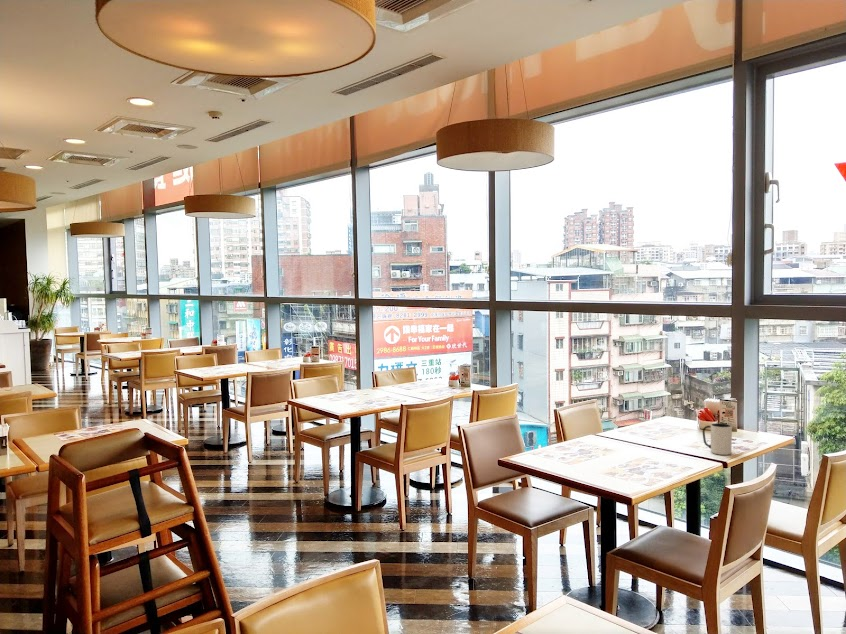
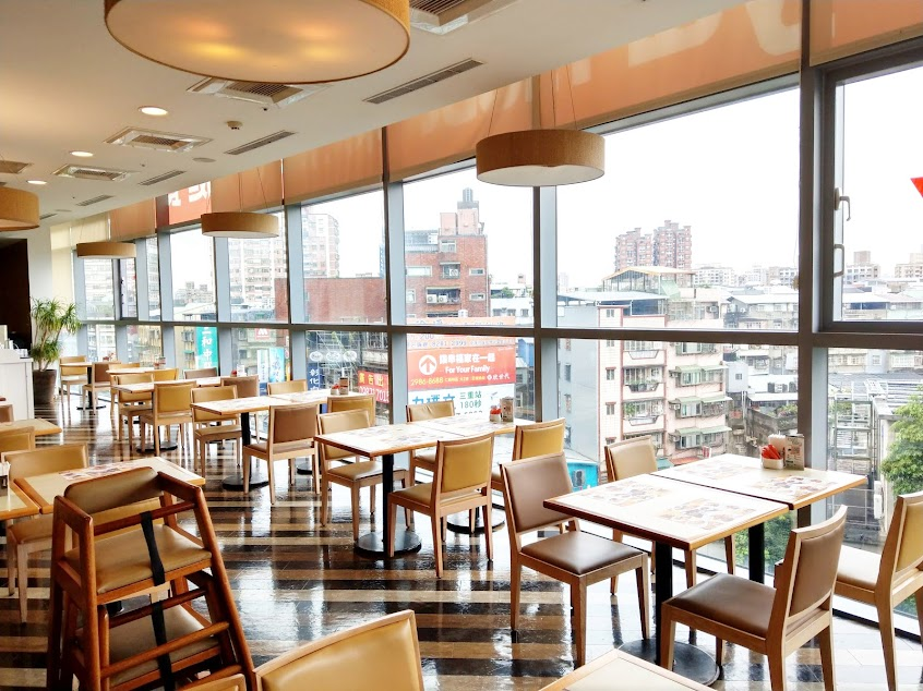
- pitcher [702,422,734,456]
